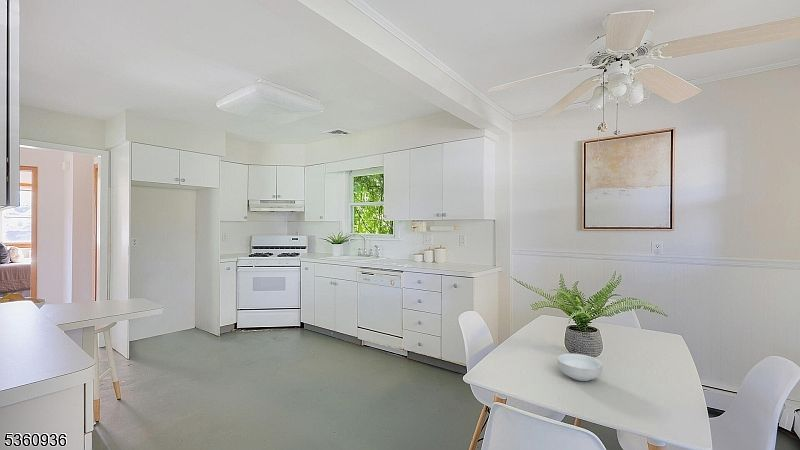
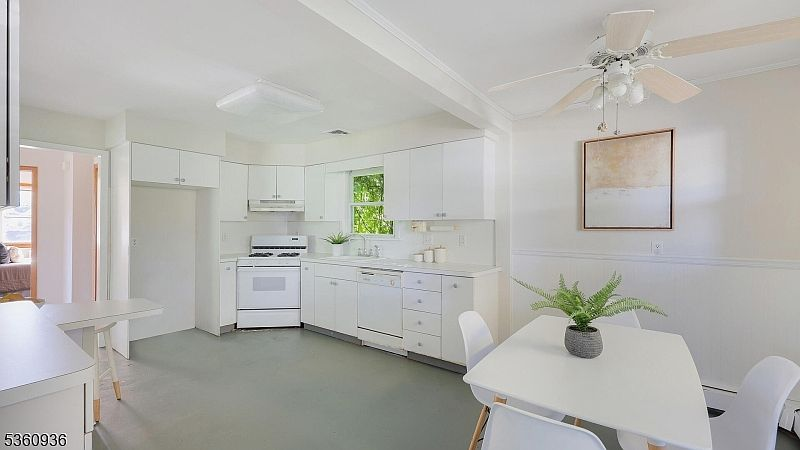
- cereal bowl [557,353,604,382]
